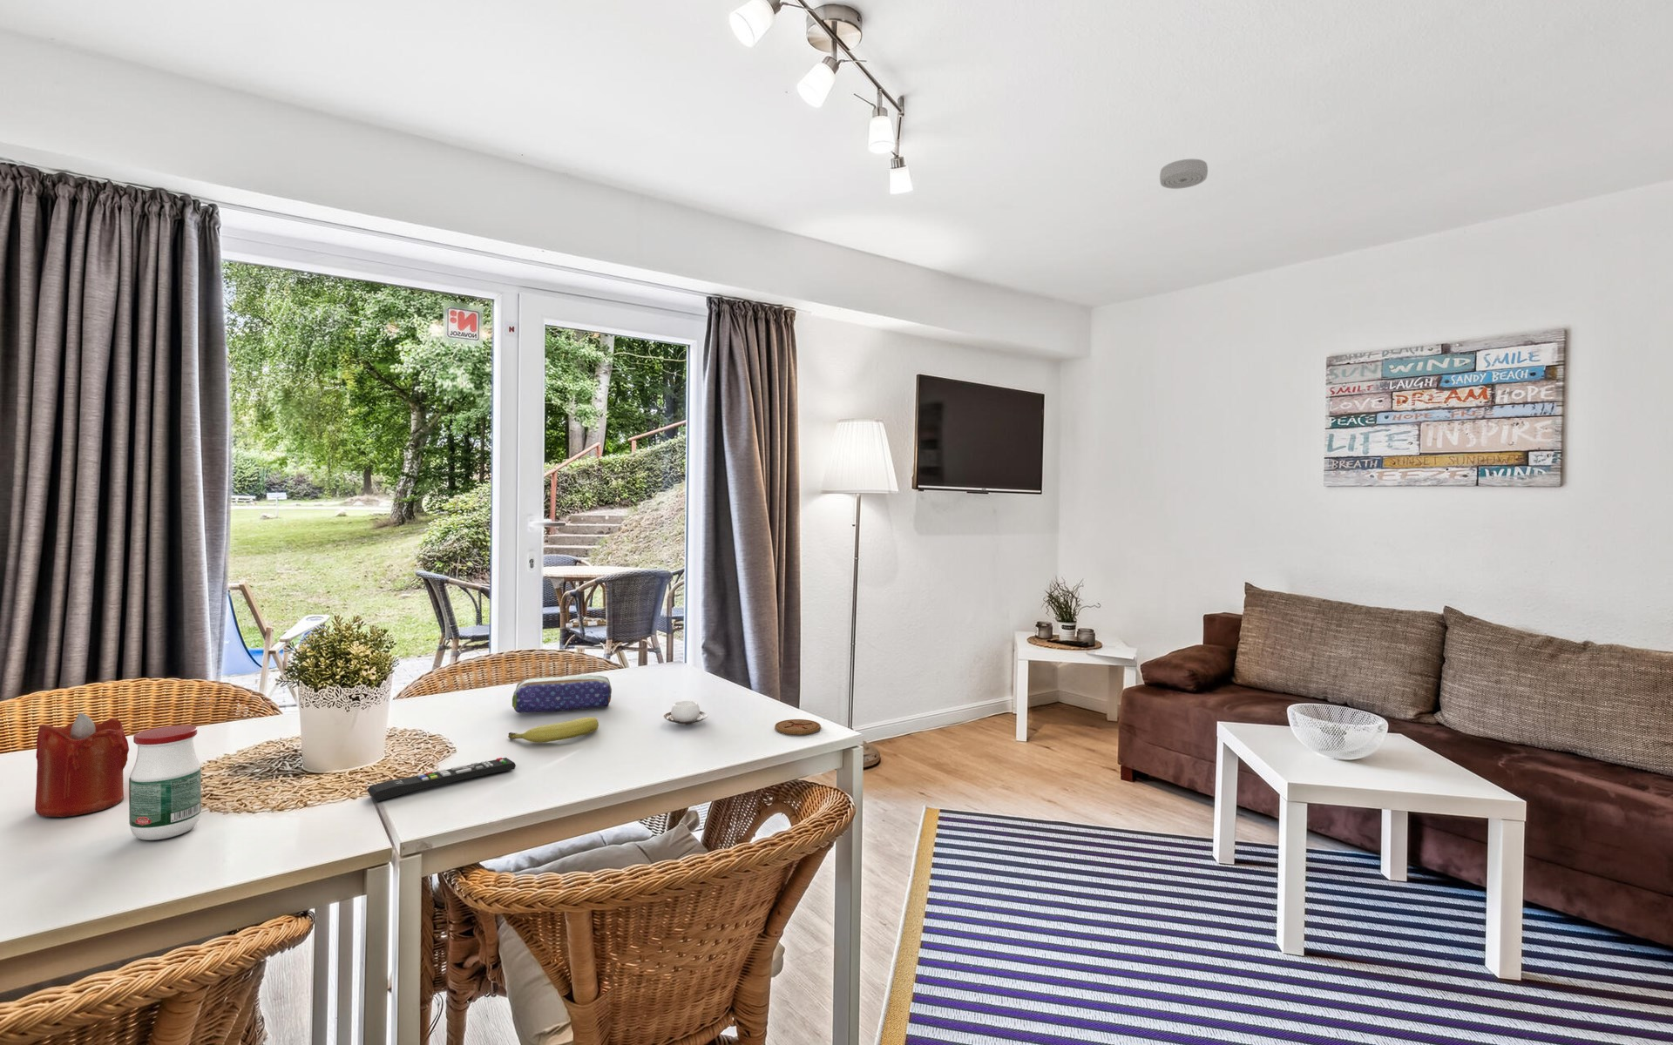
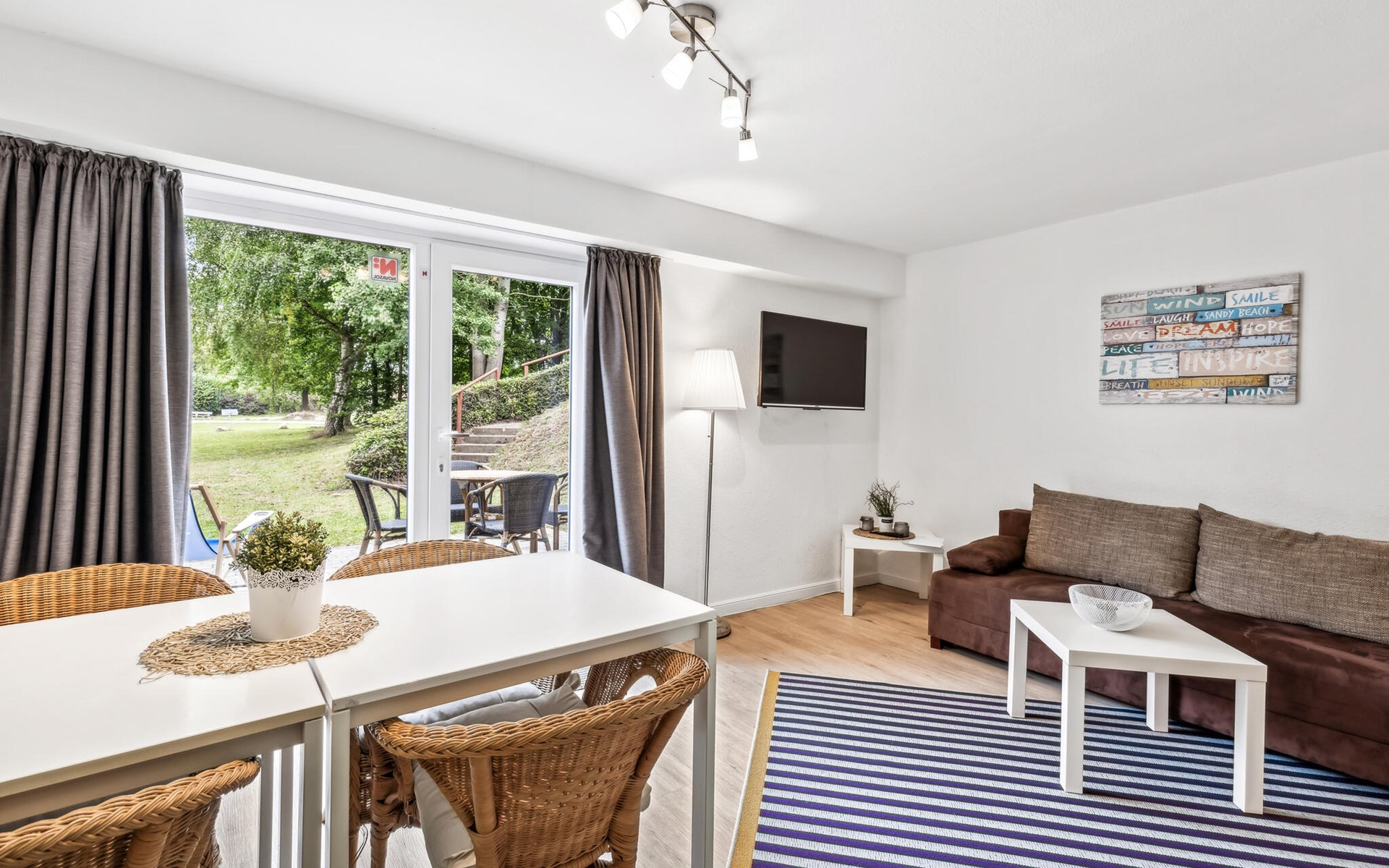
- fruit [507,716,600,744]
- jar [128,725,202,842]
- candle [34,713,130,817]
- coaster [773,719,821,736]
- remote control [366,757,517,803]
- cup [664,701,708,726]
- smoke detector [1159,159,1208,190]
- pencil case [512,674,613,714]
